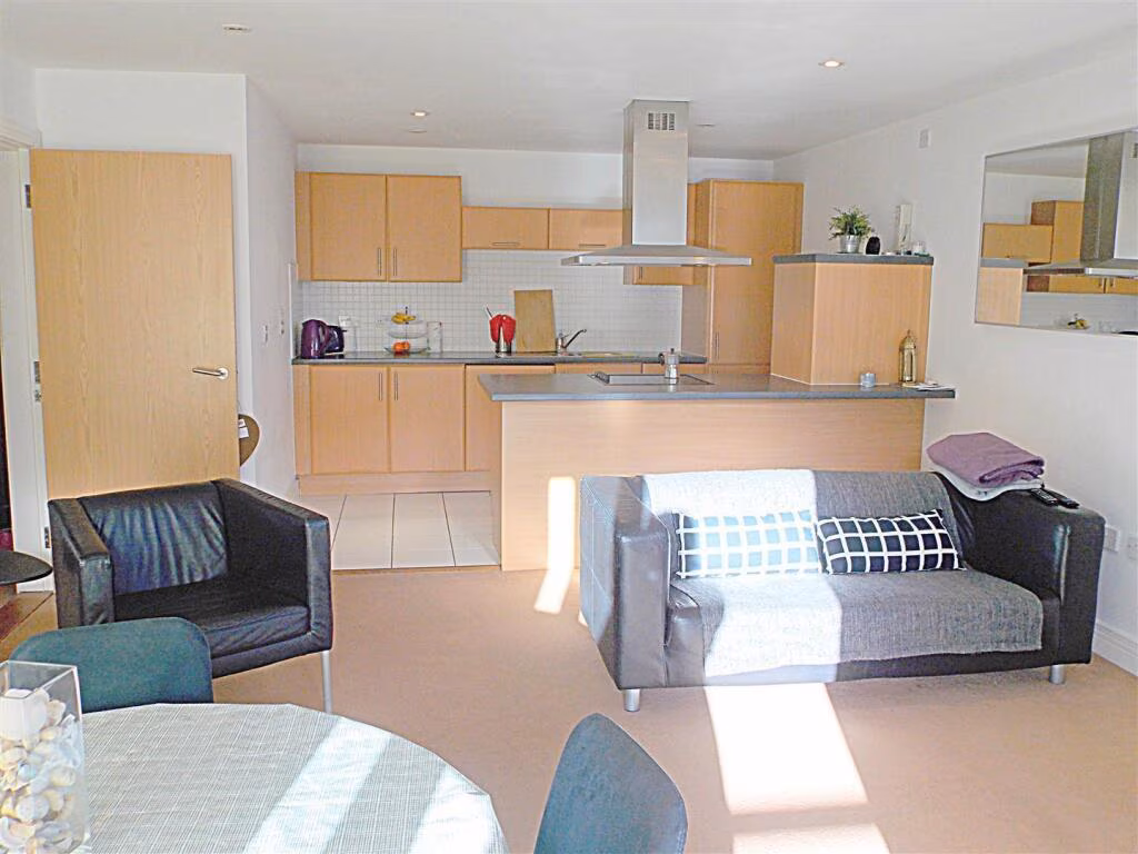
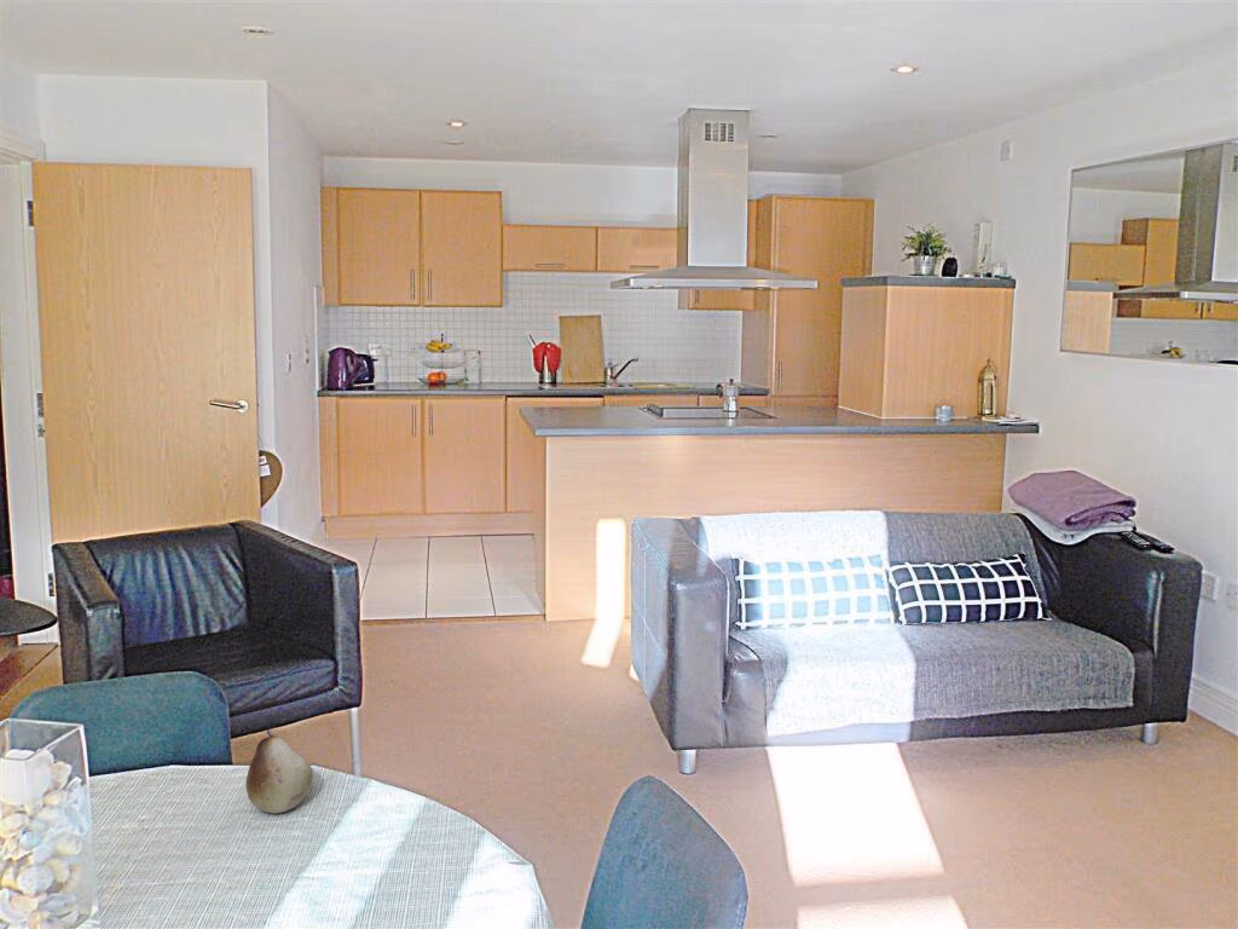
+ fruit [244,728,313,814]
